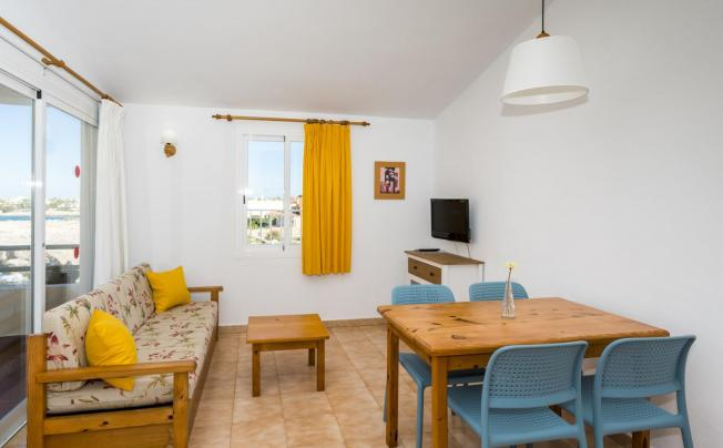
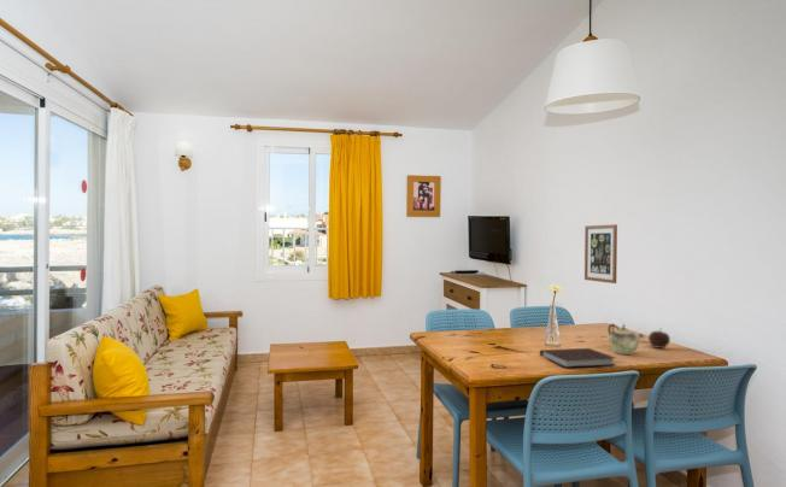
+ wall art [583,223,618,284]
+ teapot [606,323,645,356]
+ fruit [647,327,671,350]
+ notebook [539,347,617,369]
